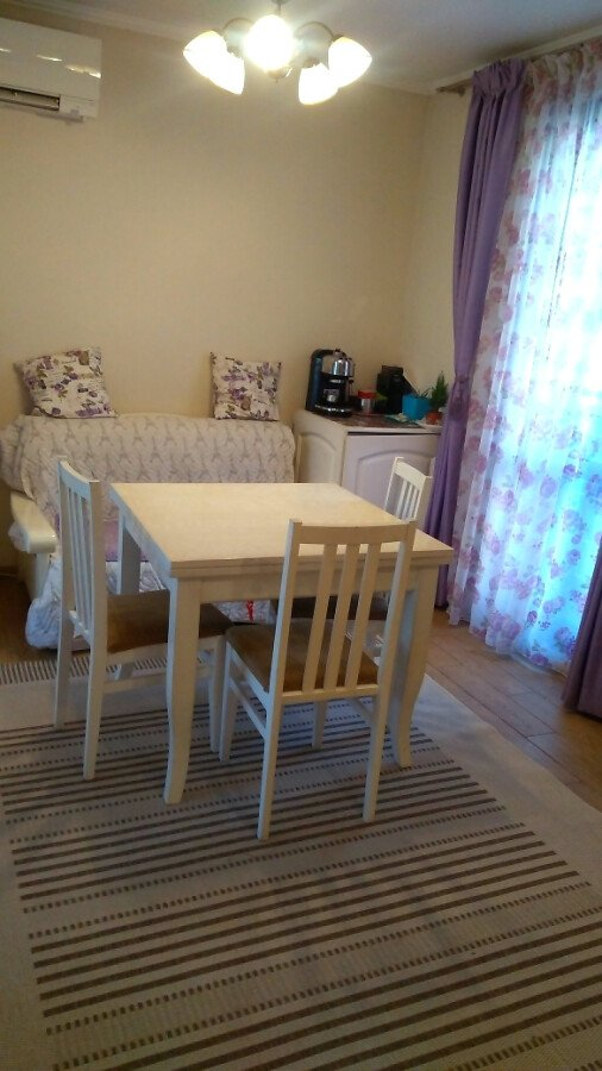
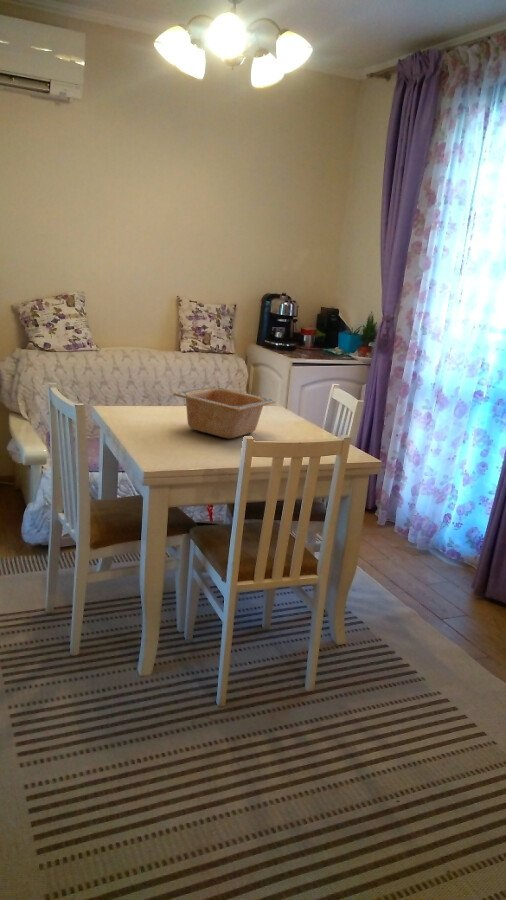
+ serving bowl [172,385,277,439]
